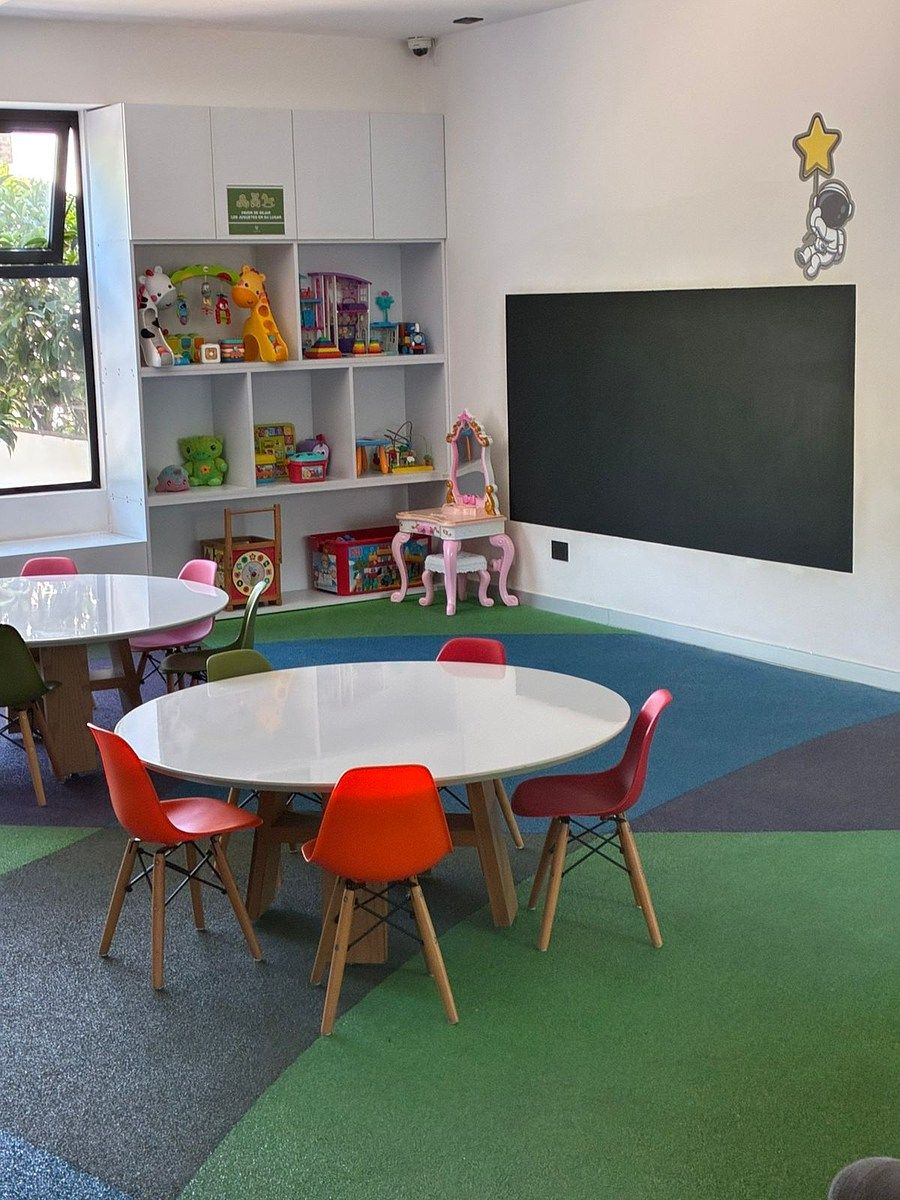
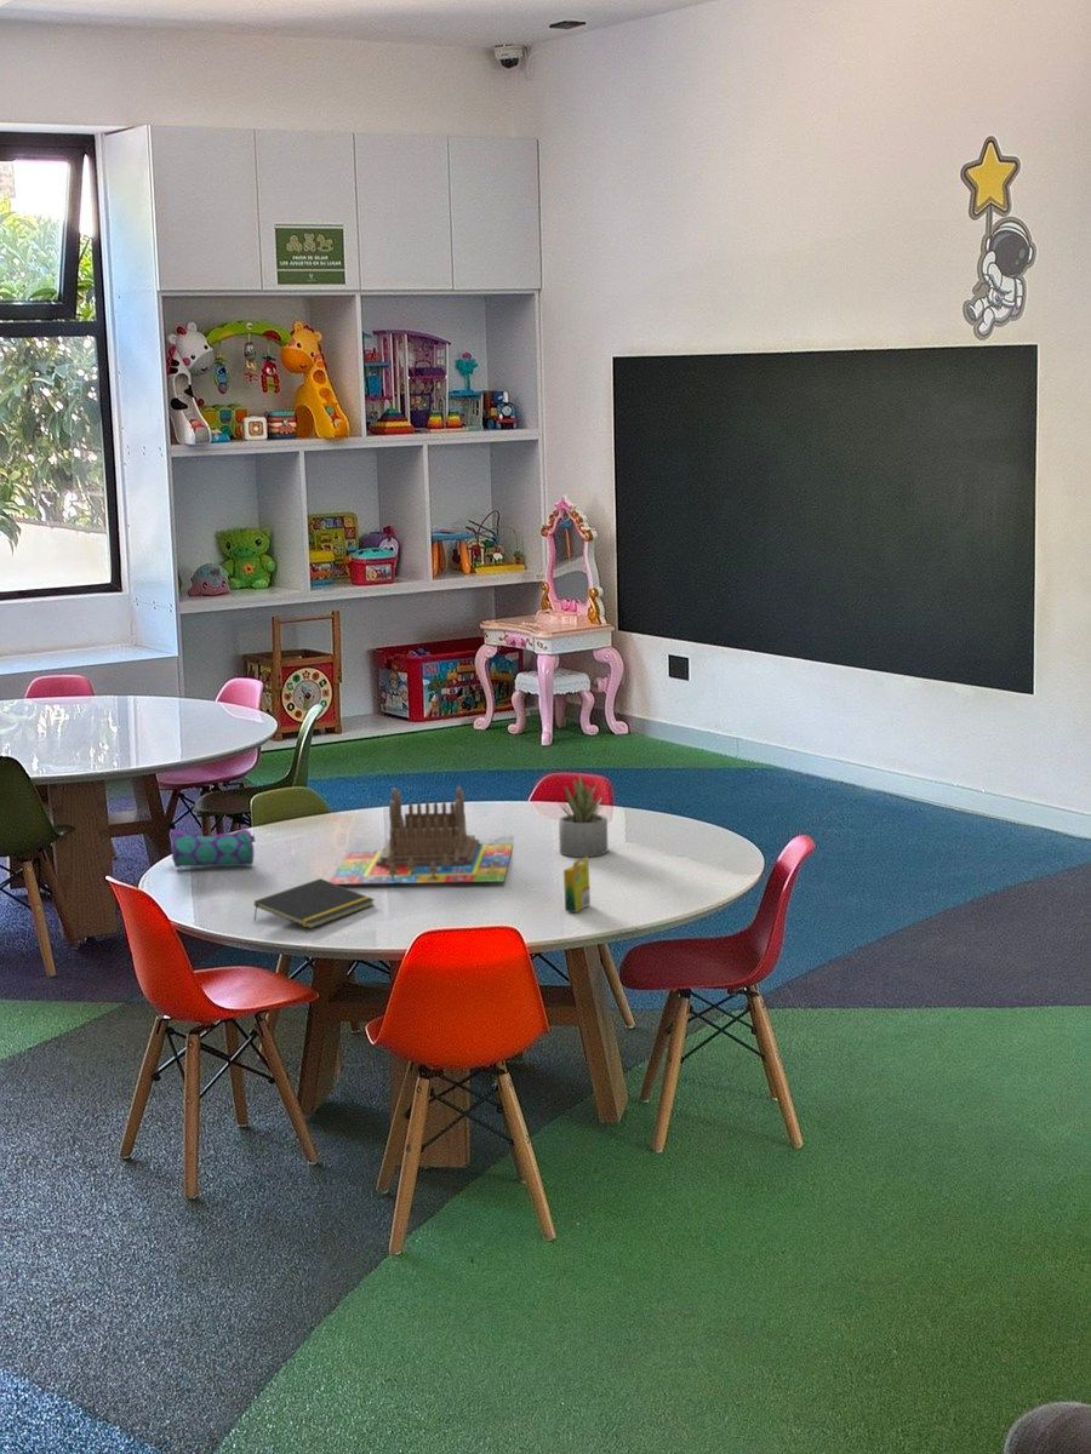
+ notepad [252,877,376,929]
+ board game [329,786,514,886]
+ pencil case [170,828,256,869]
+ succulent plant [558,773,609,858]
+ crayon box [562,857,592,914]
